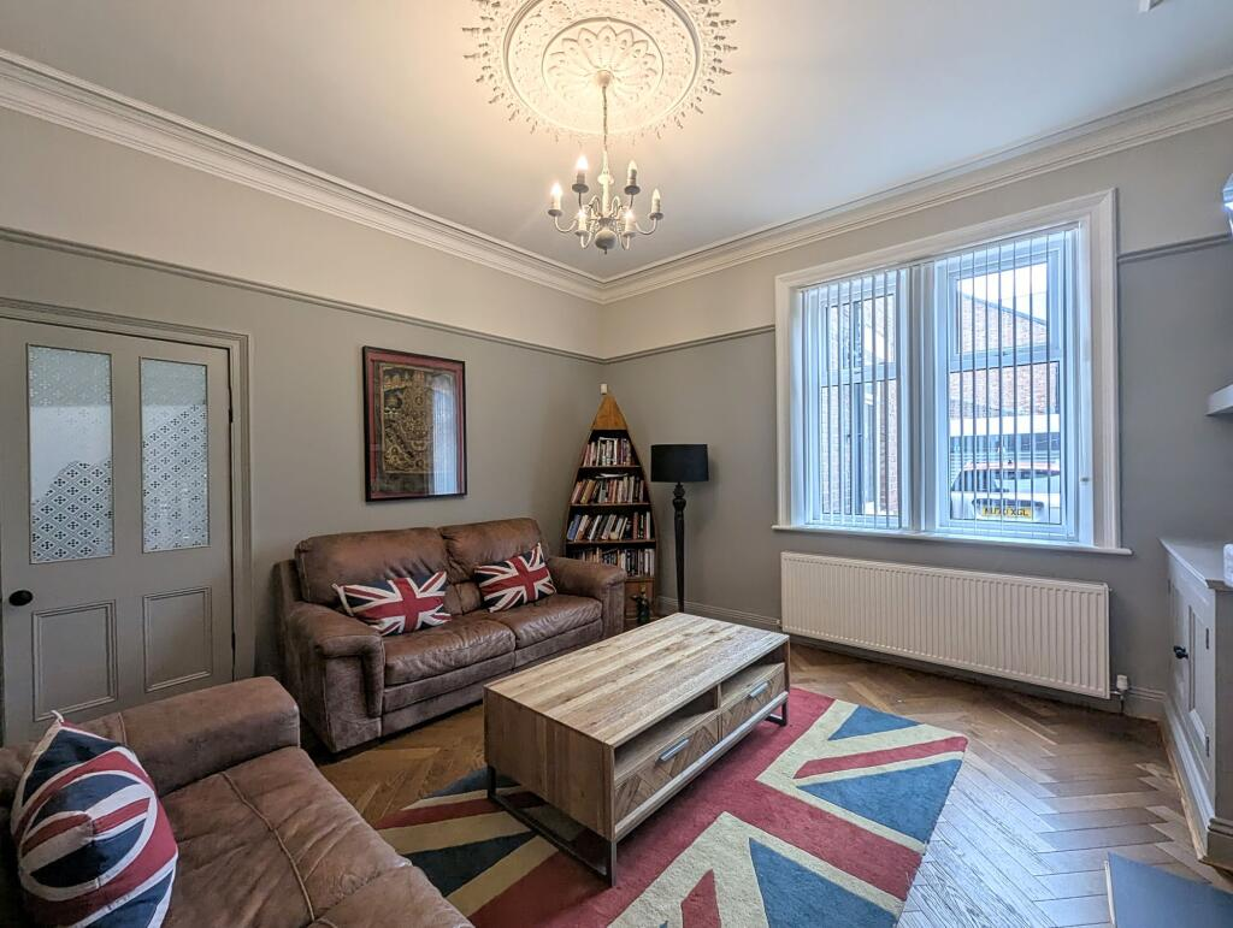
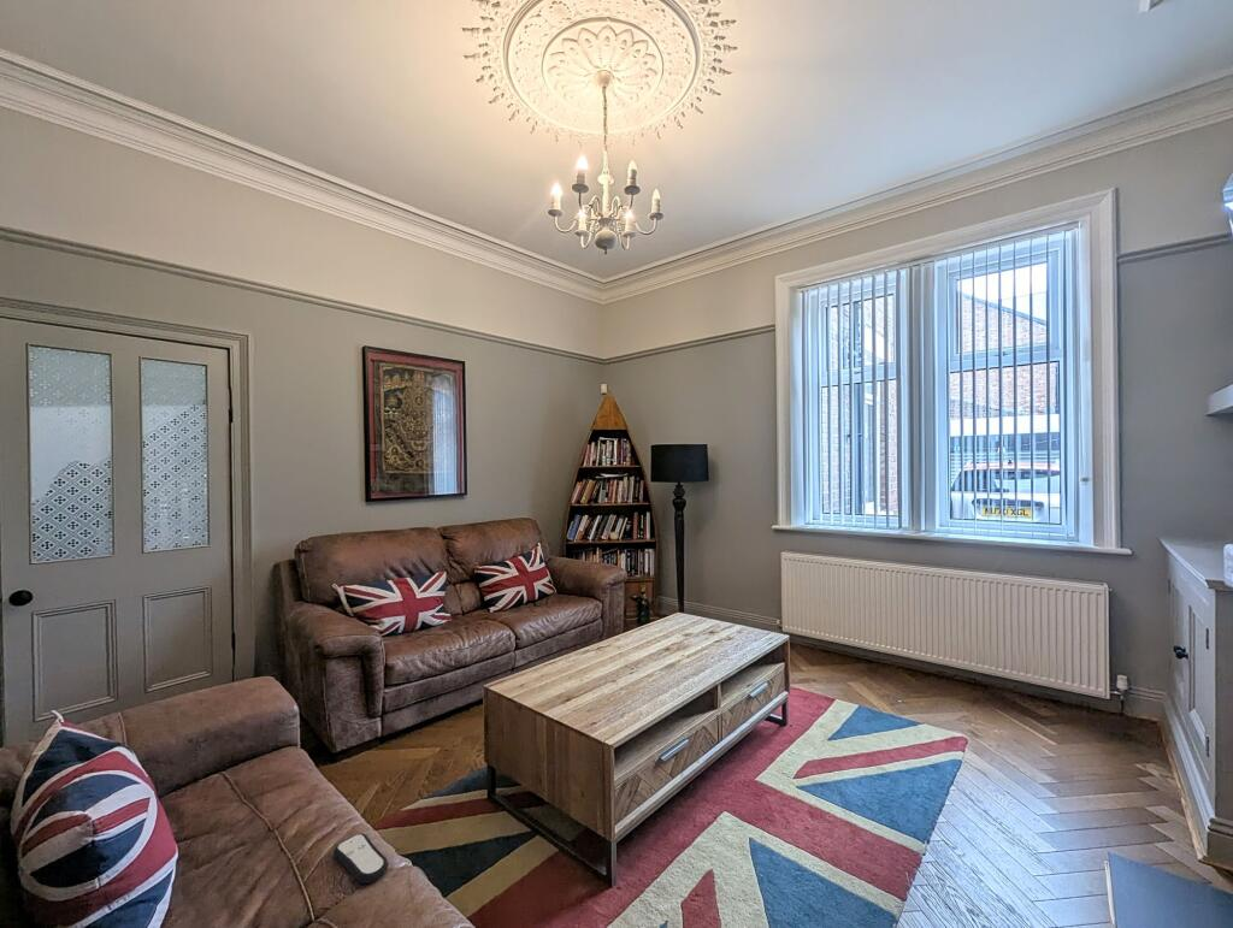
+ remote control [332,832,390,885]
